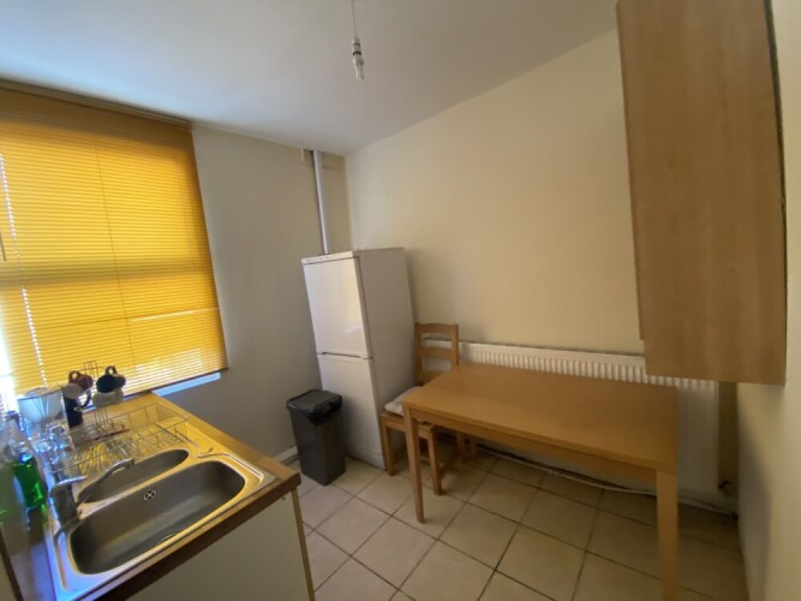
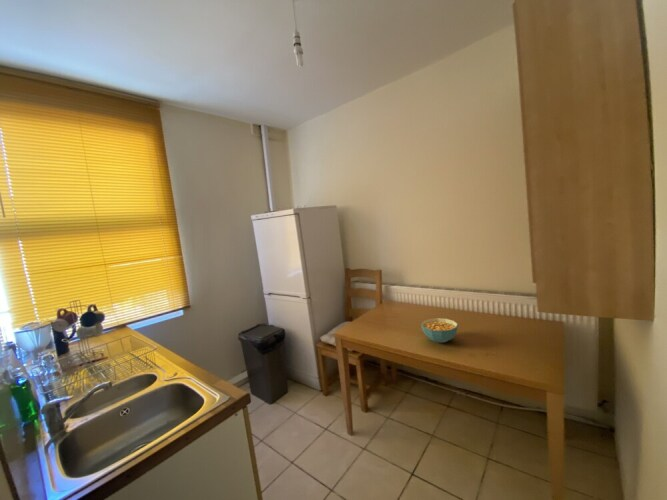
+ cereal bowl [420,317,459,344]
